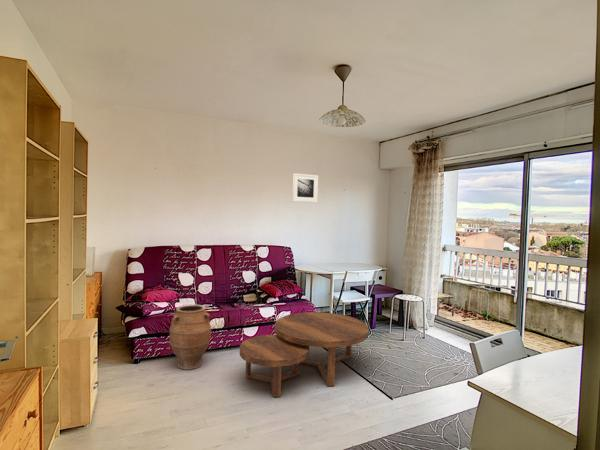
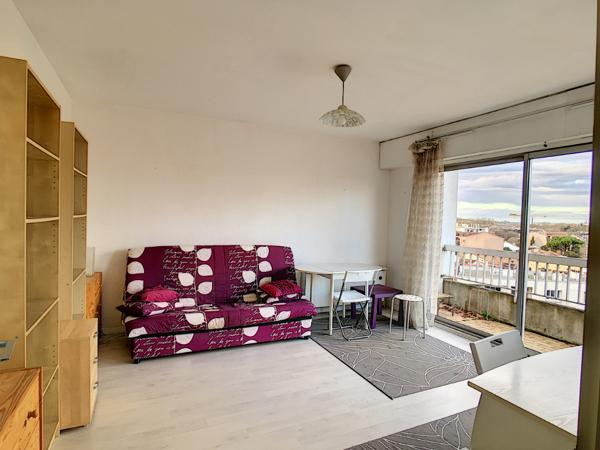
- vase [168,304,212,371]
- coffee table [239,311,370,398]
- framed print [291,172,319,204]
